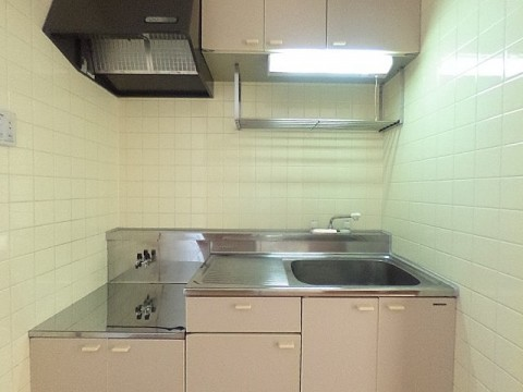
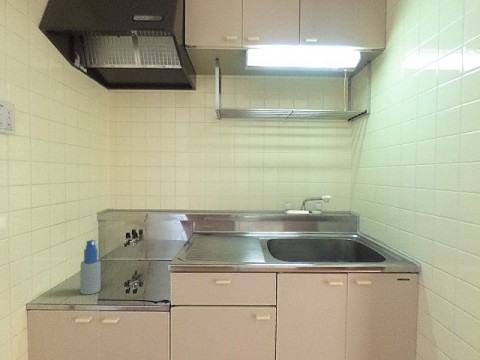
+ spray bottle [79,239,102,295]
